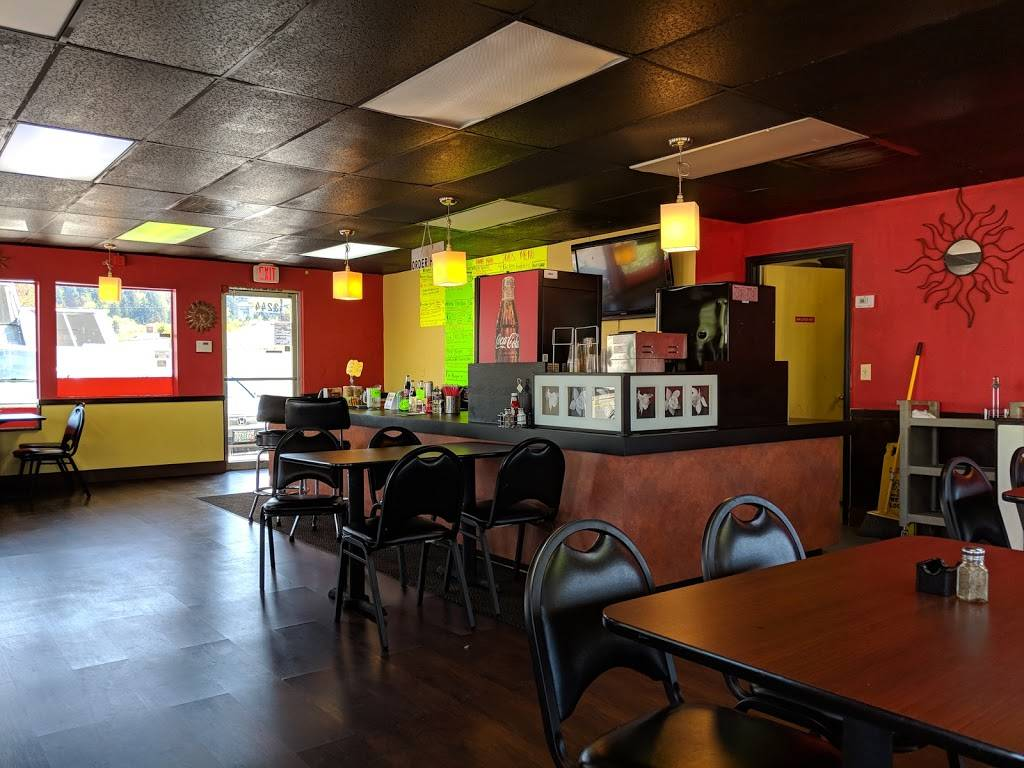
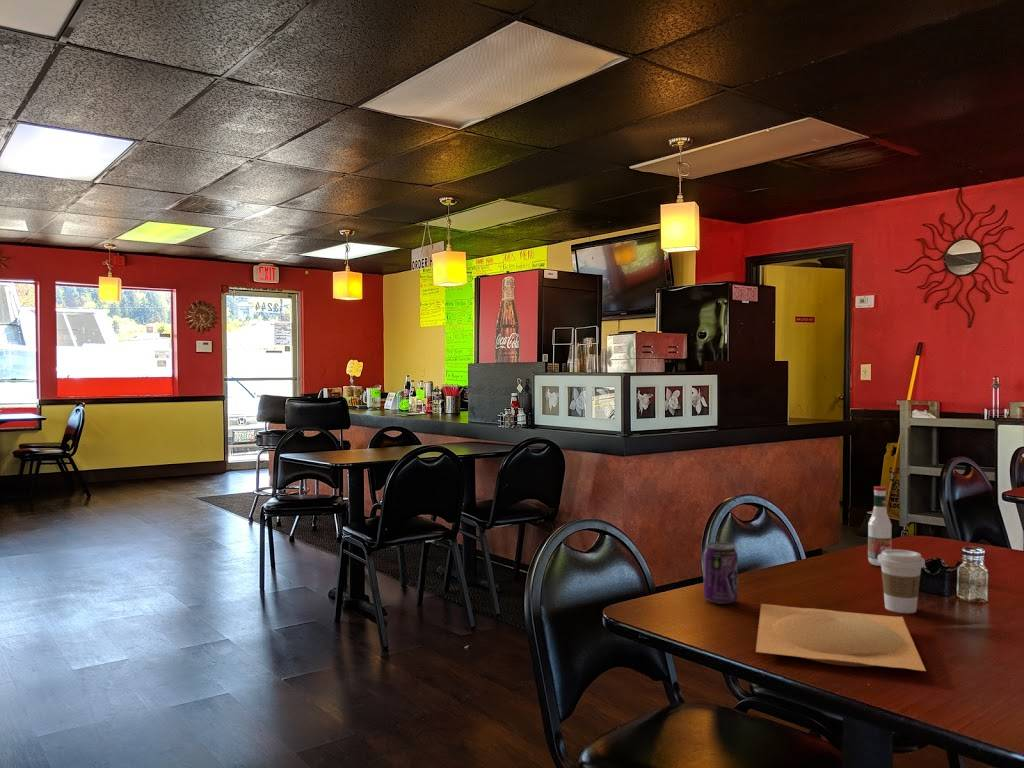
+ tabasco sauce [867,485,893,567]
+ beverage can [703,541,739,605]
+ plate [755,603,927,672]
+ coffee cup [878,549,926,614]
